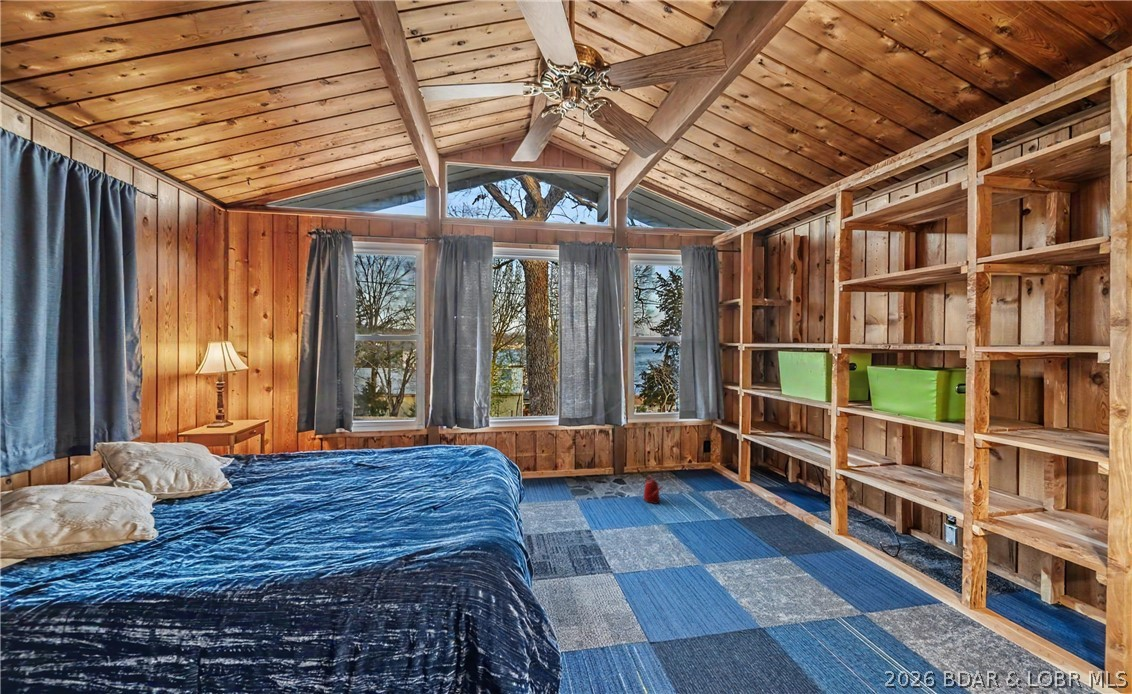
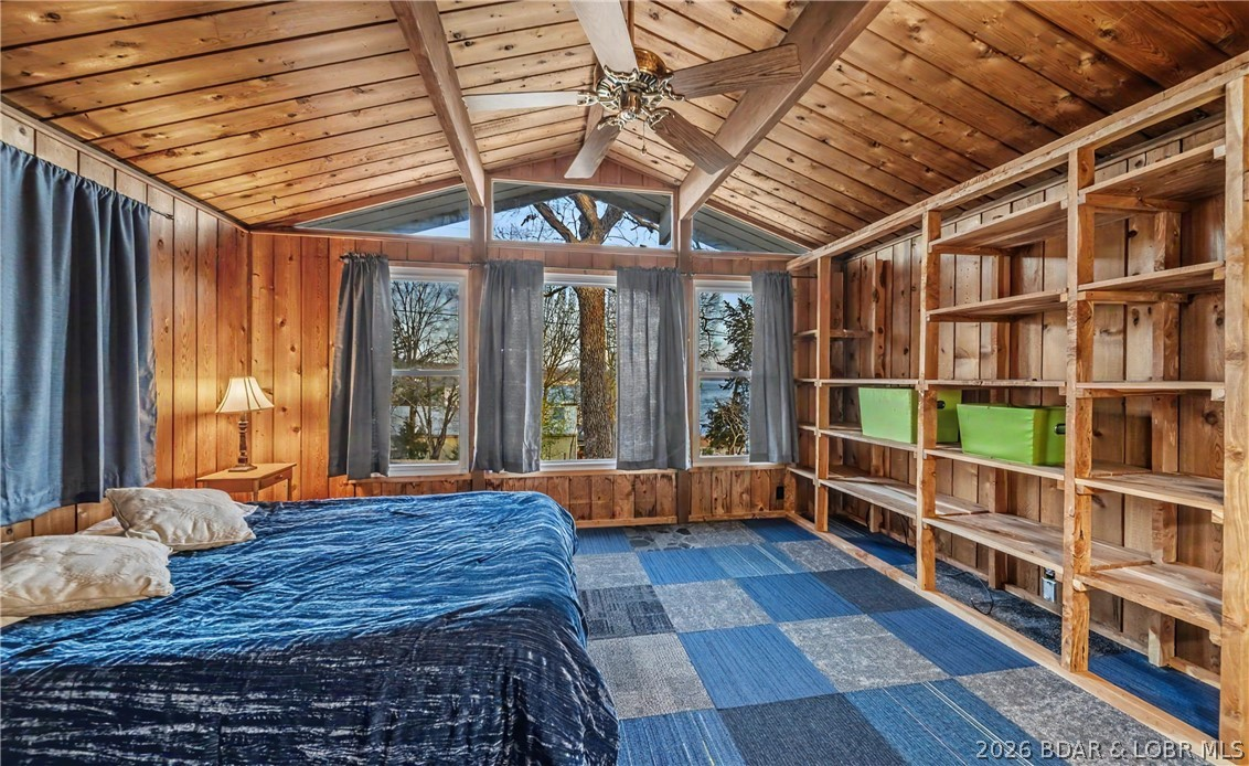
- watering can [643,474,664,505]
